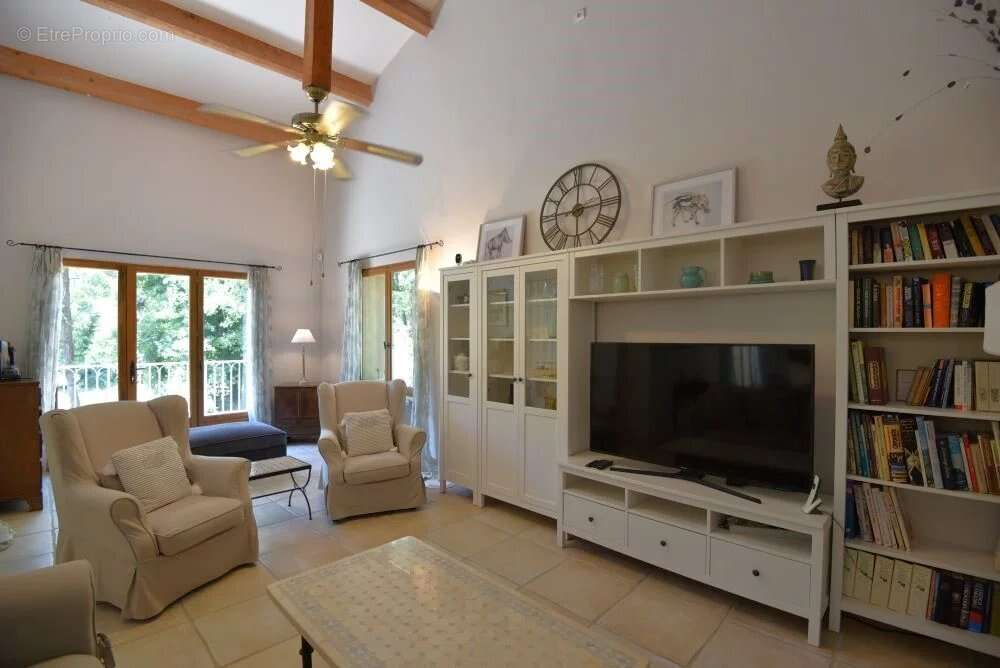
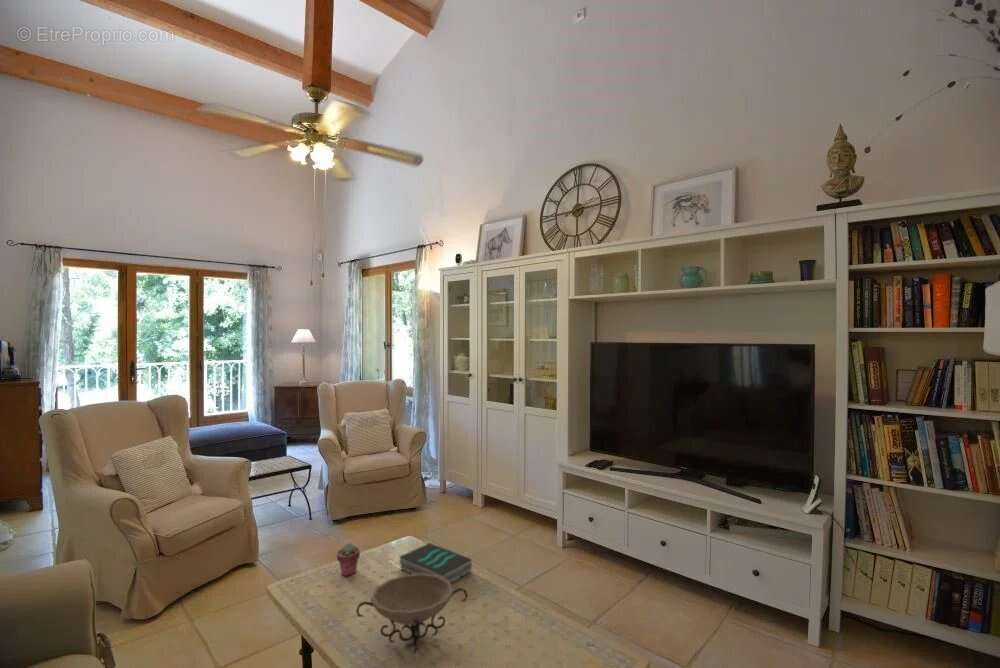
+ book [398,542,473,584]
+ potted succulent [335,542,361,577]
+ decorative bowl [355,572,469,654]
